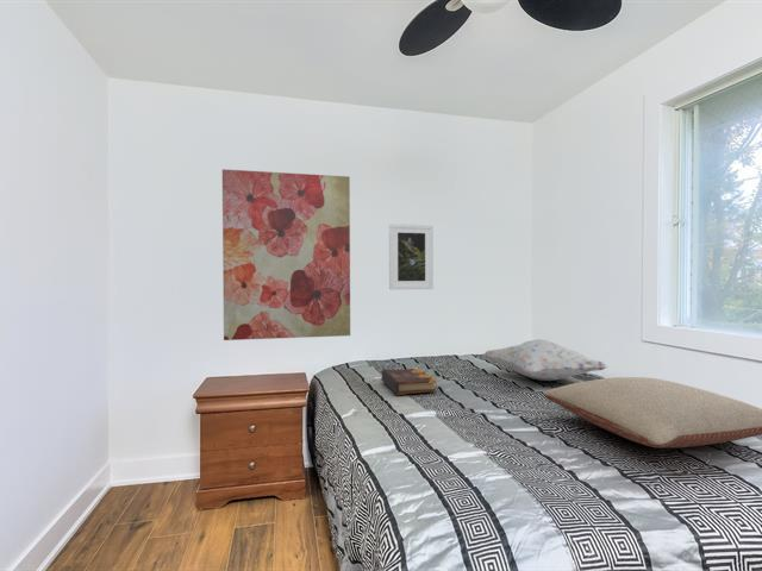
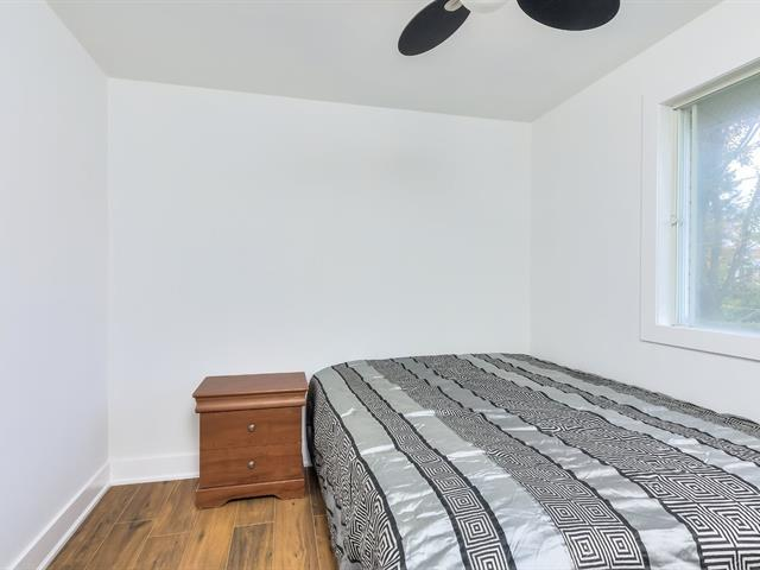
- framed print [388,222,435,290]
- pillow [542,376,762,448]
- decorative pillow [482,338,610,382]
- wall art [221,168,351,341]
- book [380,366,438,396]
